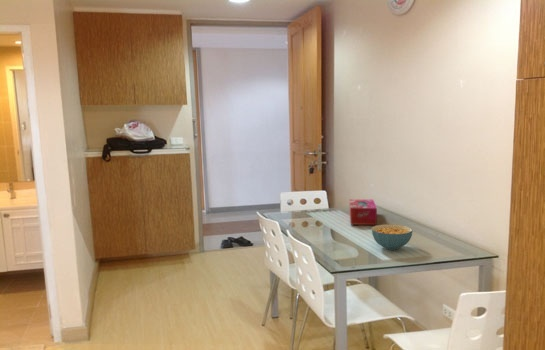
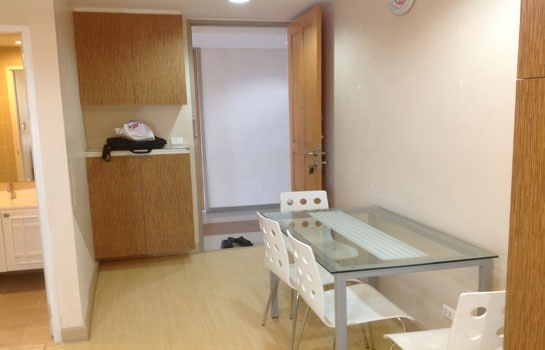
- tissue box [349,199,378,226]
- cereal bowl [371,224,413,251]
